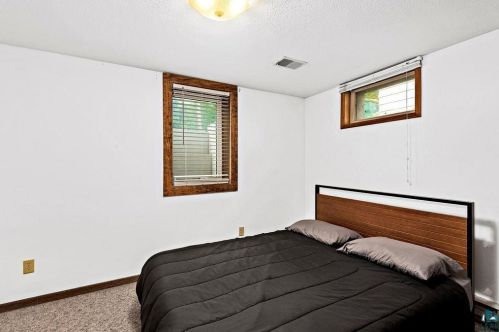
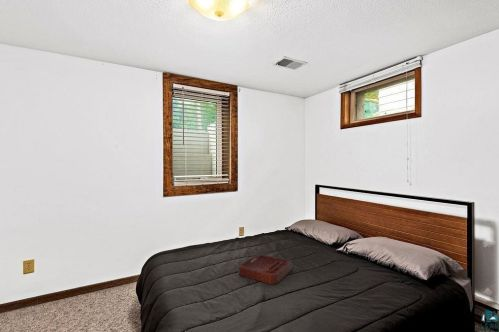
+ decorative tray [238,253,292,285]
